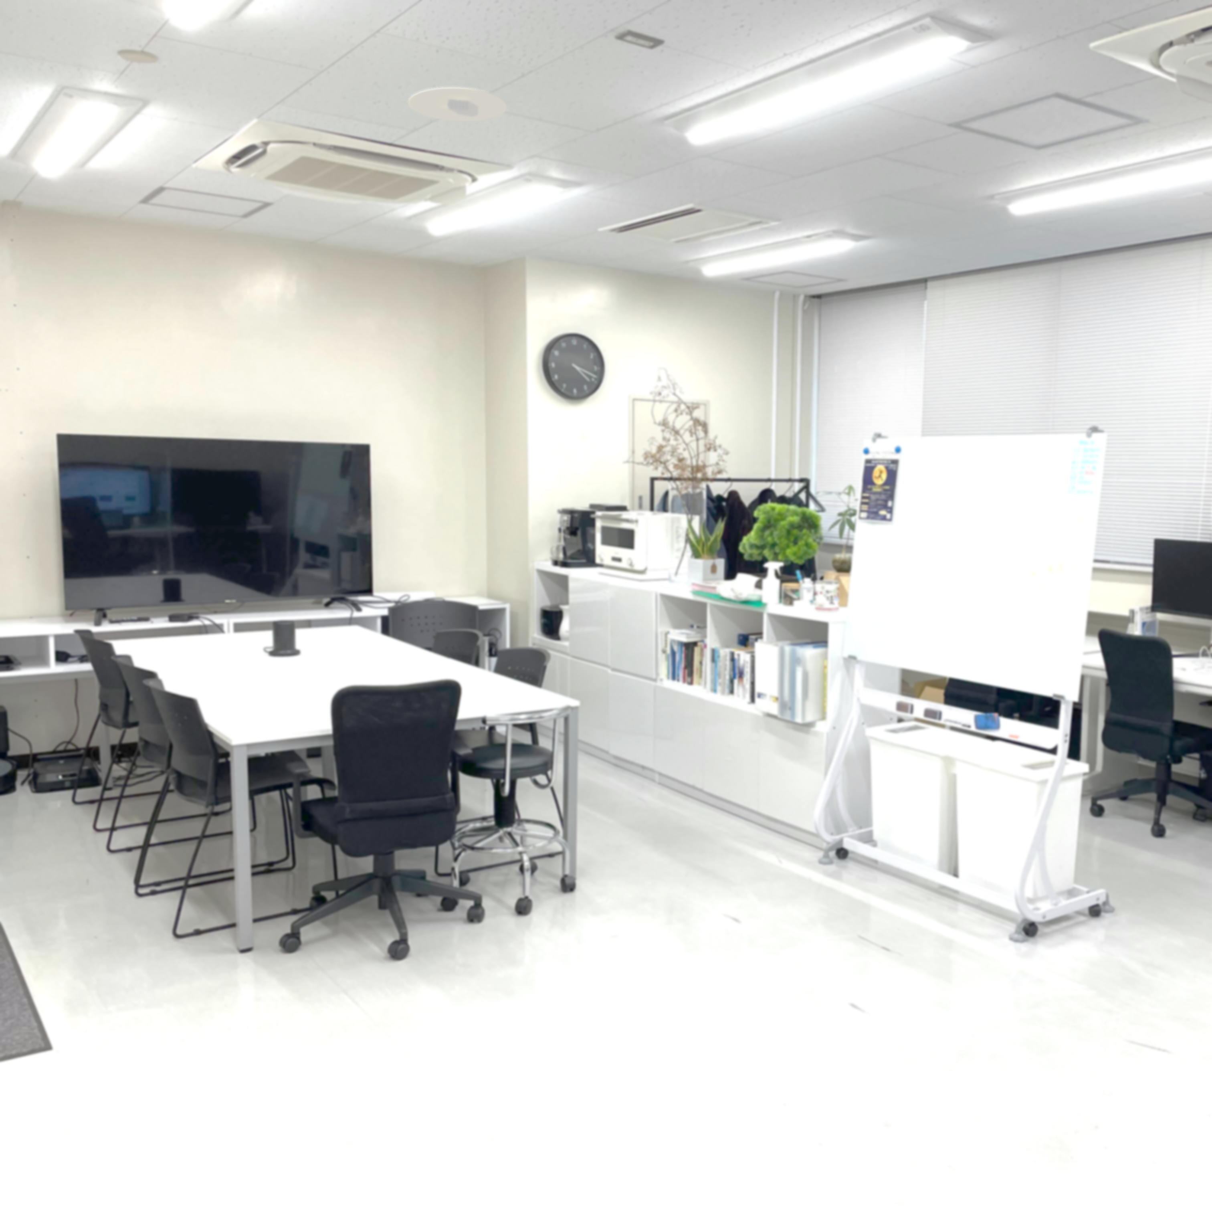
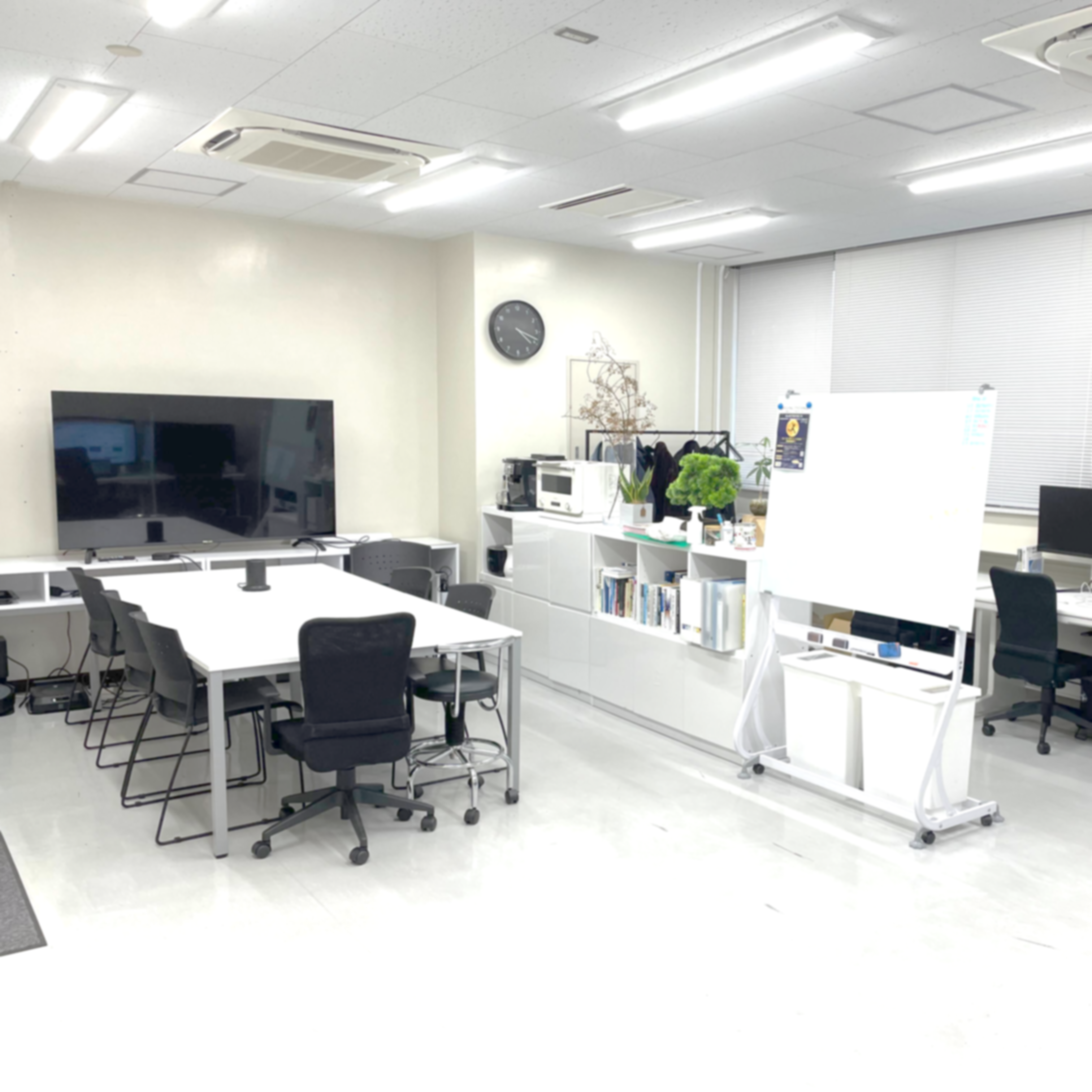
- recessed light [408,87,507,122]
